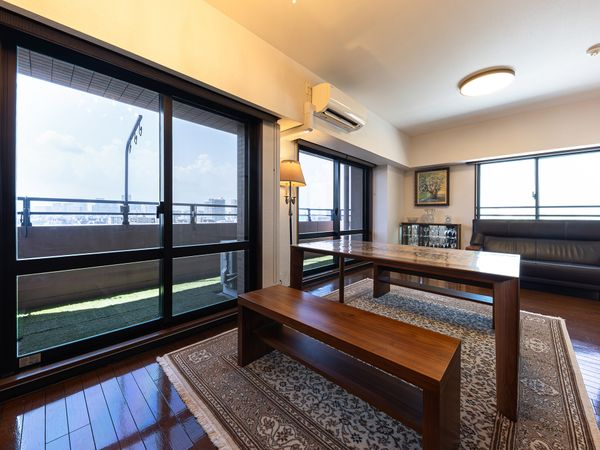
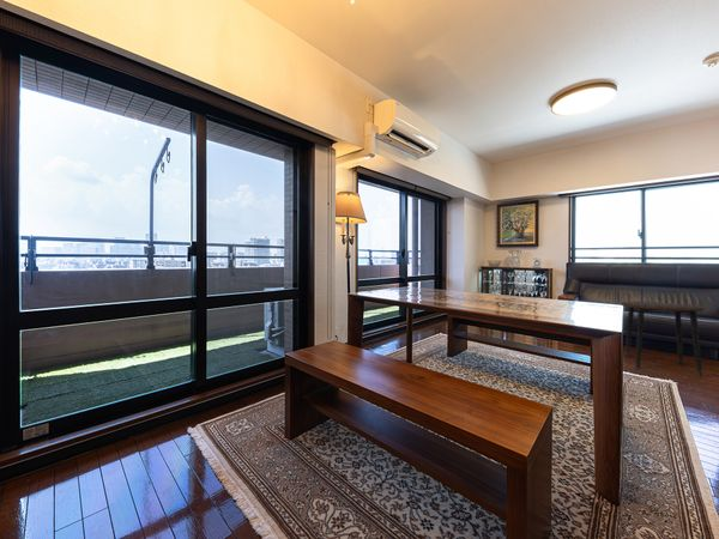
+ side table [620,301,706,377]
